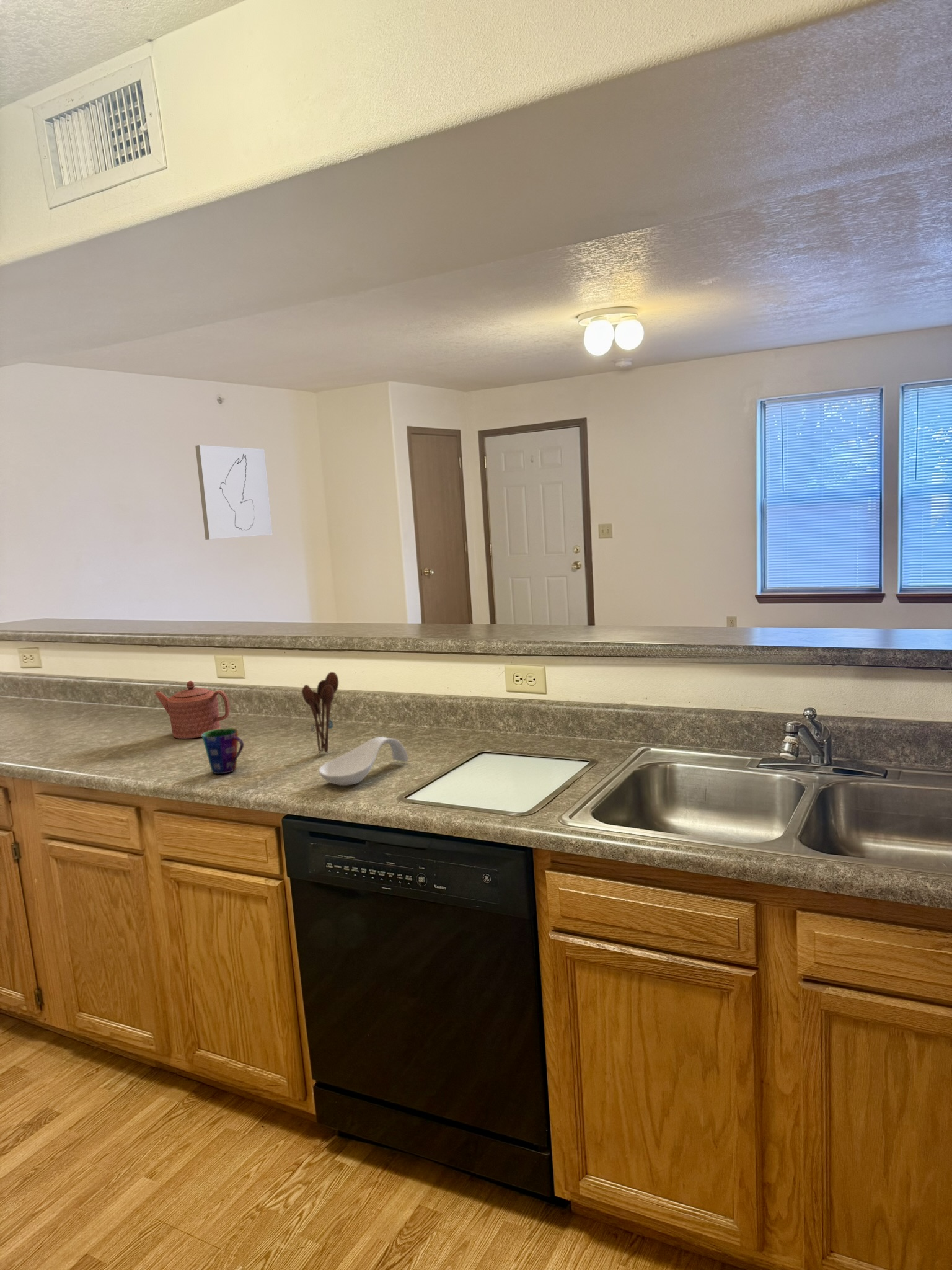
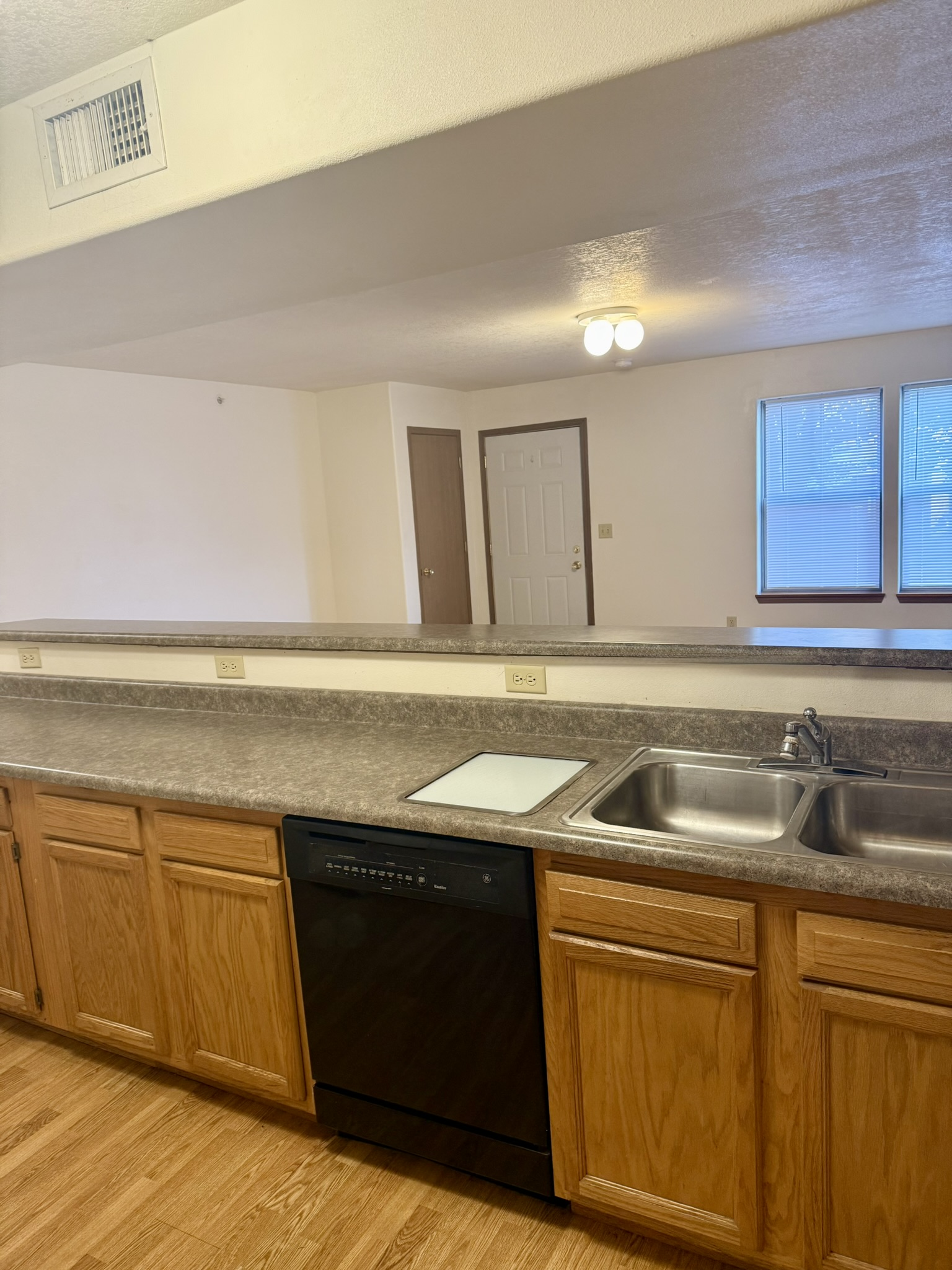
- teapot [154,680,230,739]
- utensil holder [301,672,339,754]
- cup [201,728,244,775]
- wall art [195,445,273,540]
- spoon rest [318,736,408,786]
